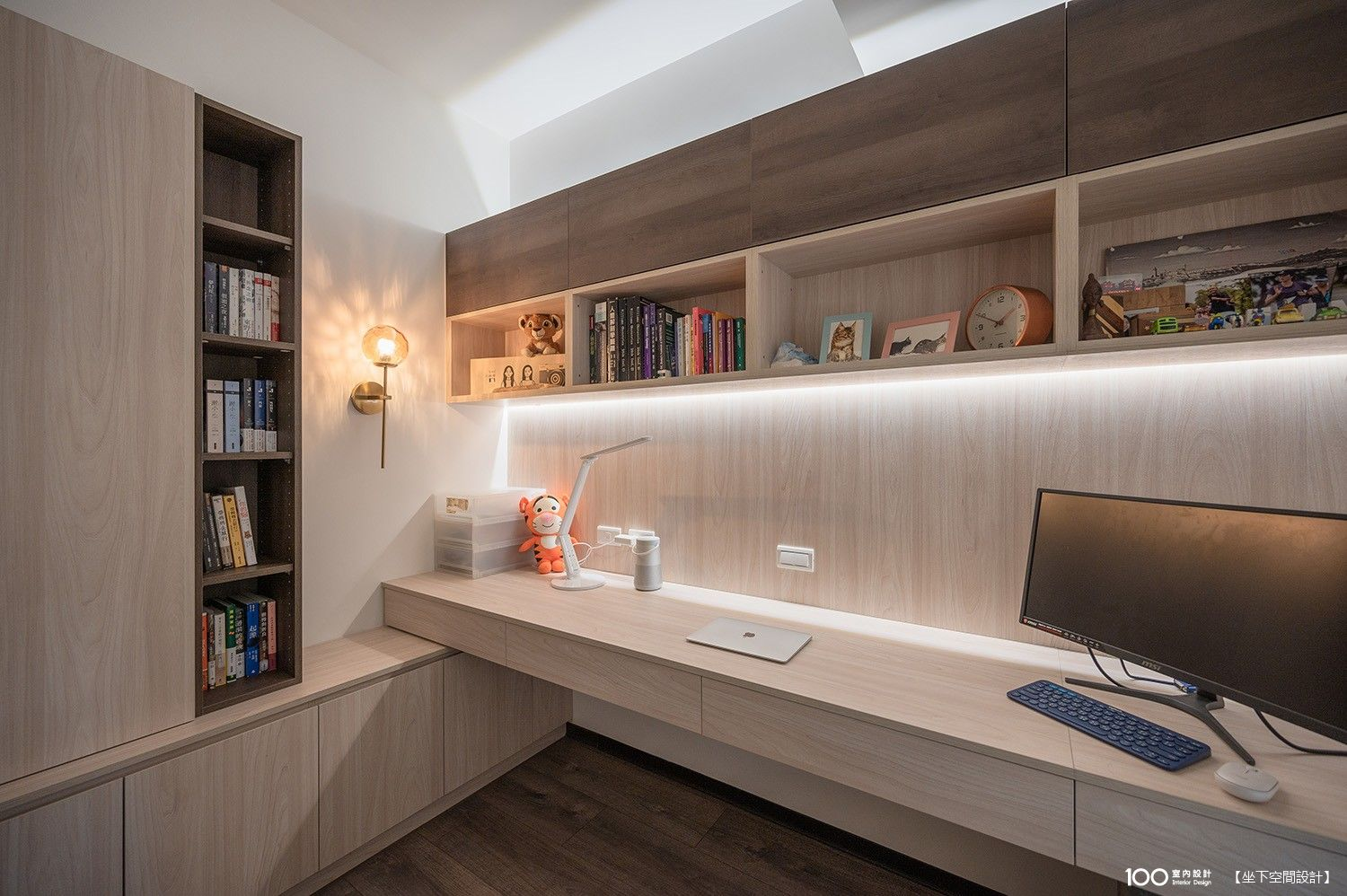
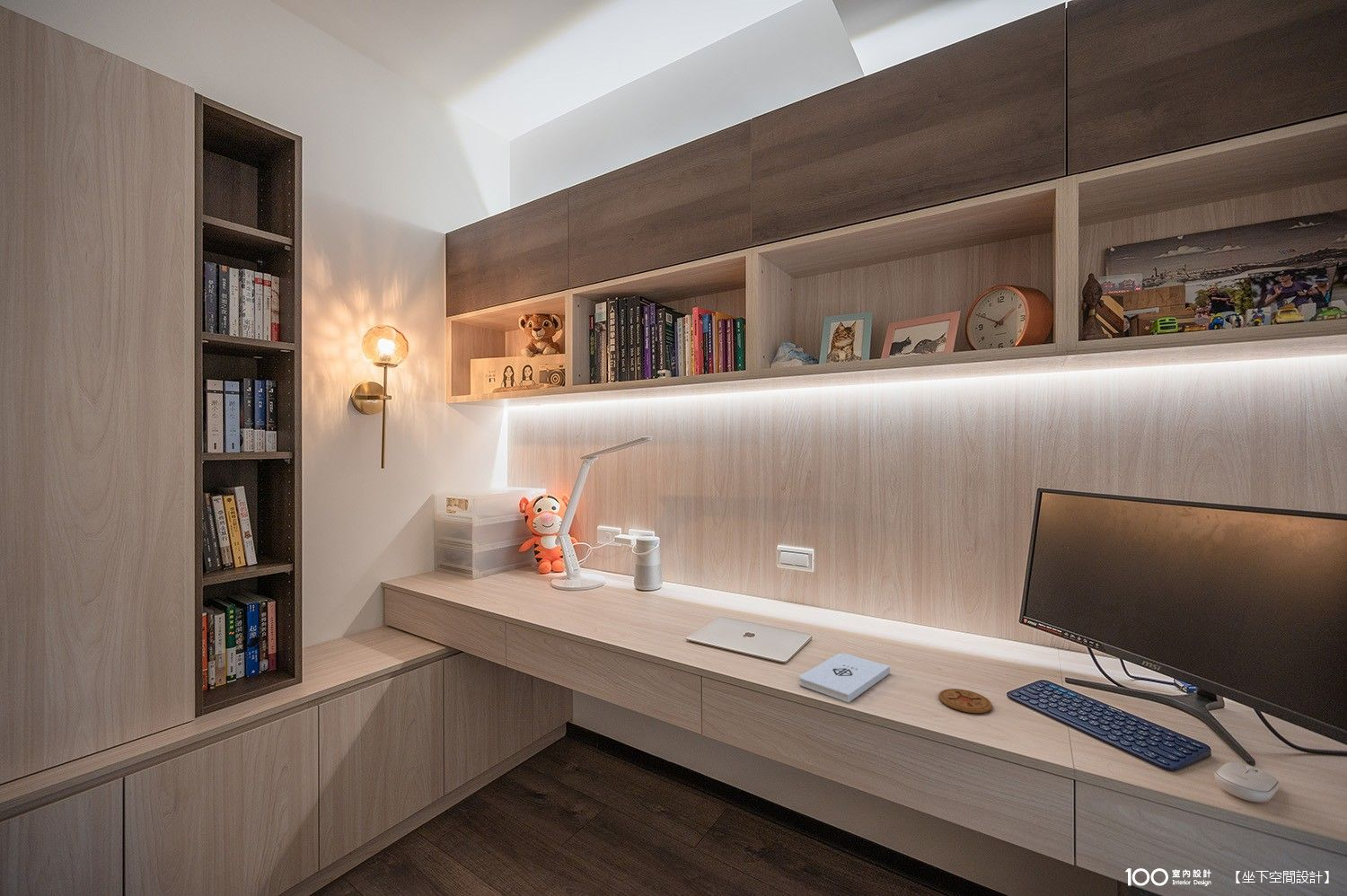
+ notepad [798,653,891,703]
+ coaster [938,688,993,714]
